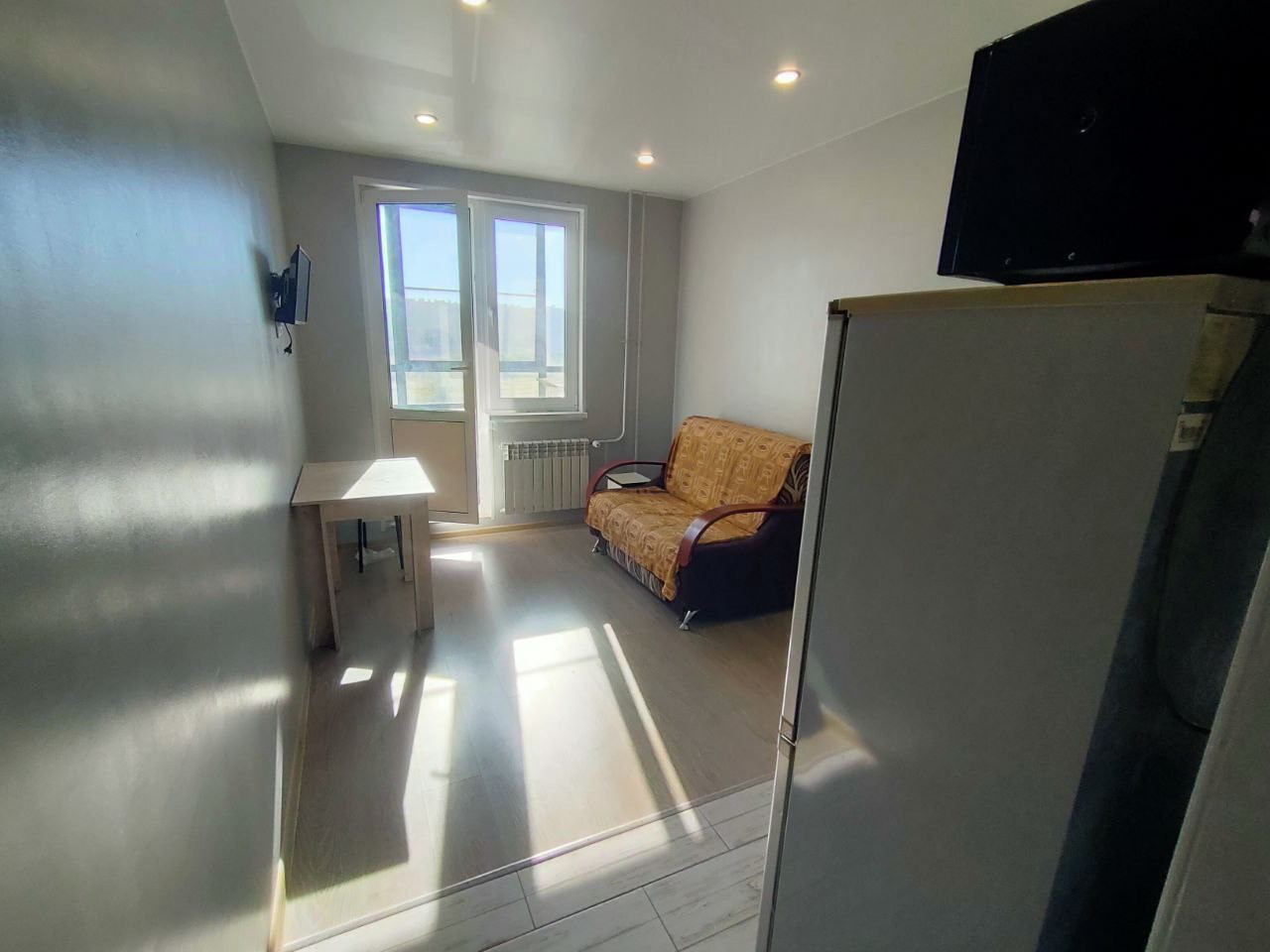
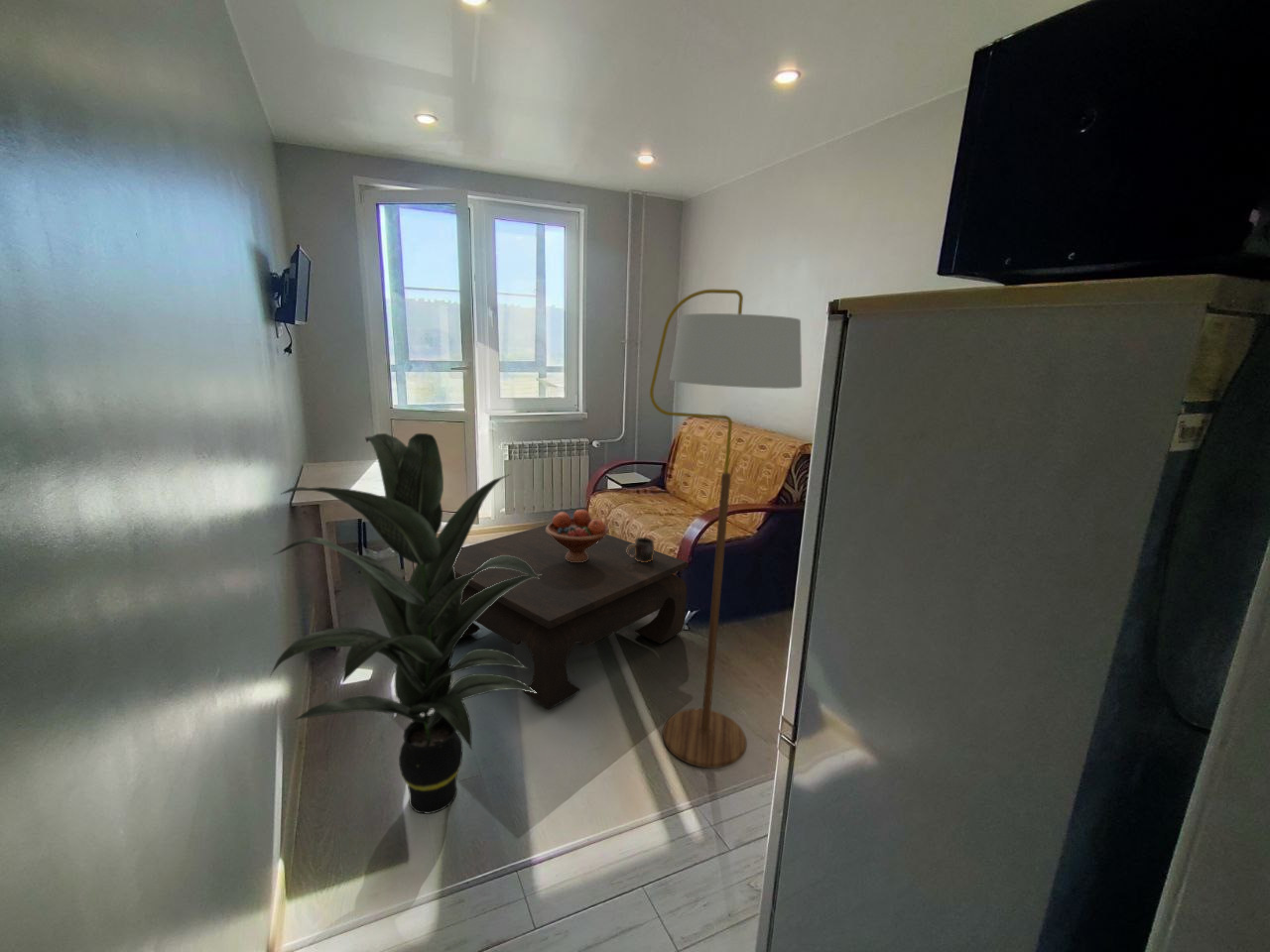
+ mug [626,536,655,562]
+ indoor plant [269,432,542,815]
+ floor lamp [649,289,803,769]
+ fruit bowl [546,509,610,562]
+ coffee table [453,524,690,710]
